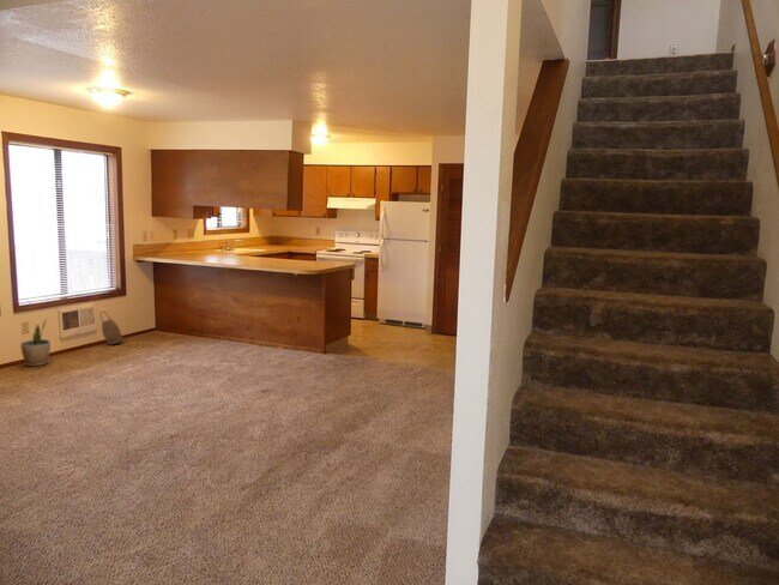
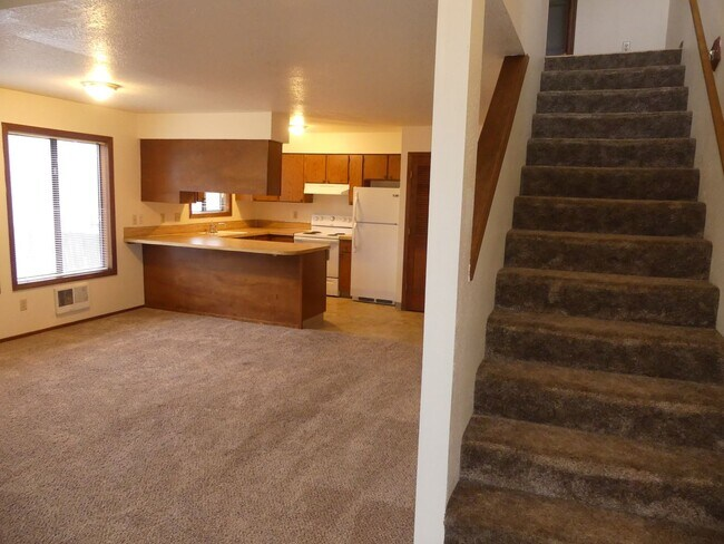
- potted plant [19,316,52,367]
- basket [98,309,125,346]
